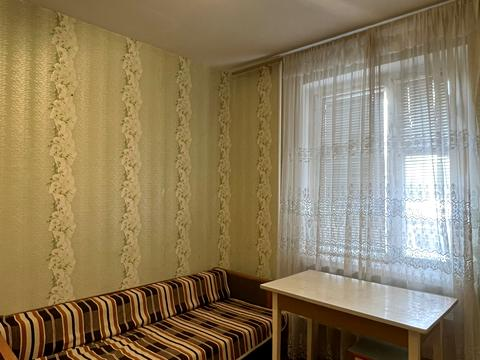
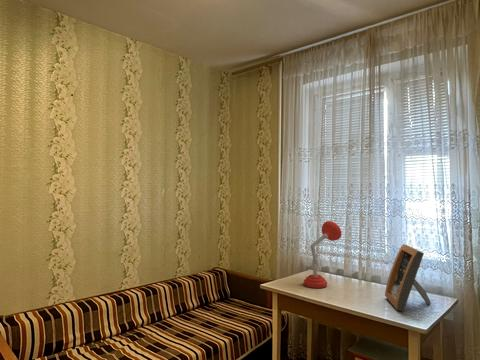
+ desk lamp [303,220,343,289]
+ picture frame [384,243,431,313]
